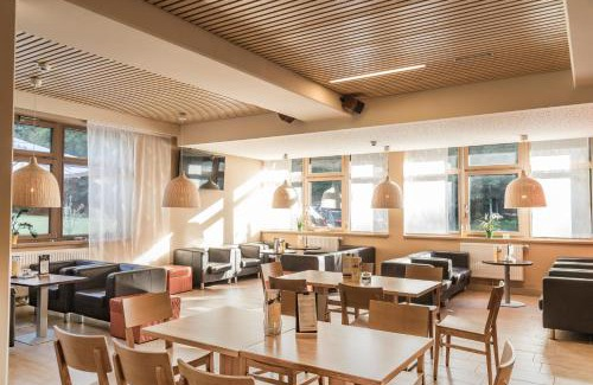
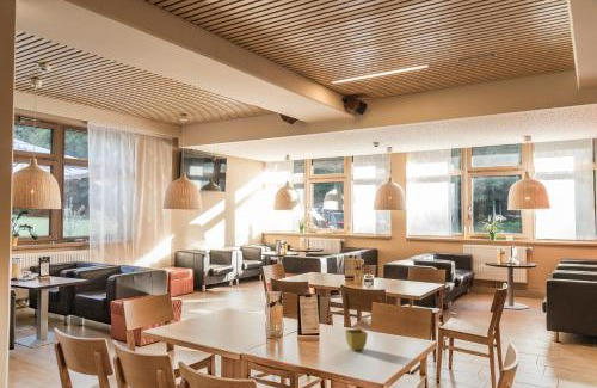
+ flower pot [344,327,369,352]
